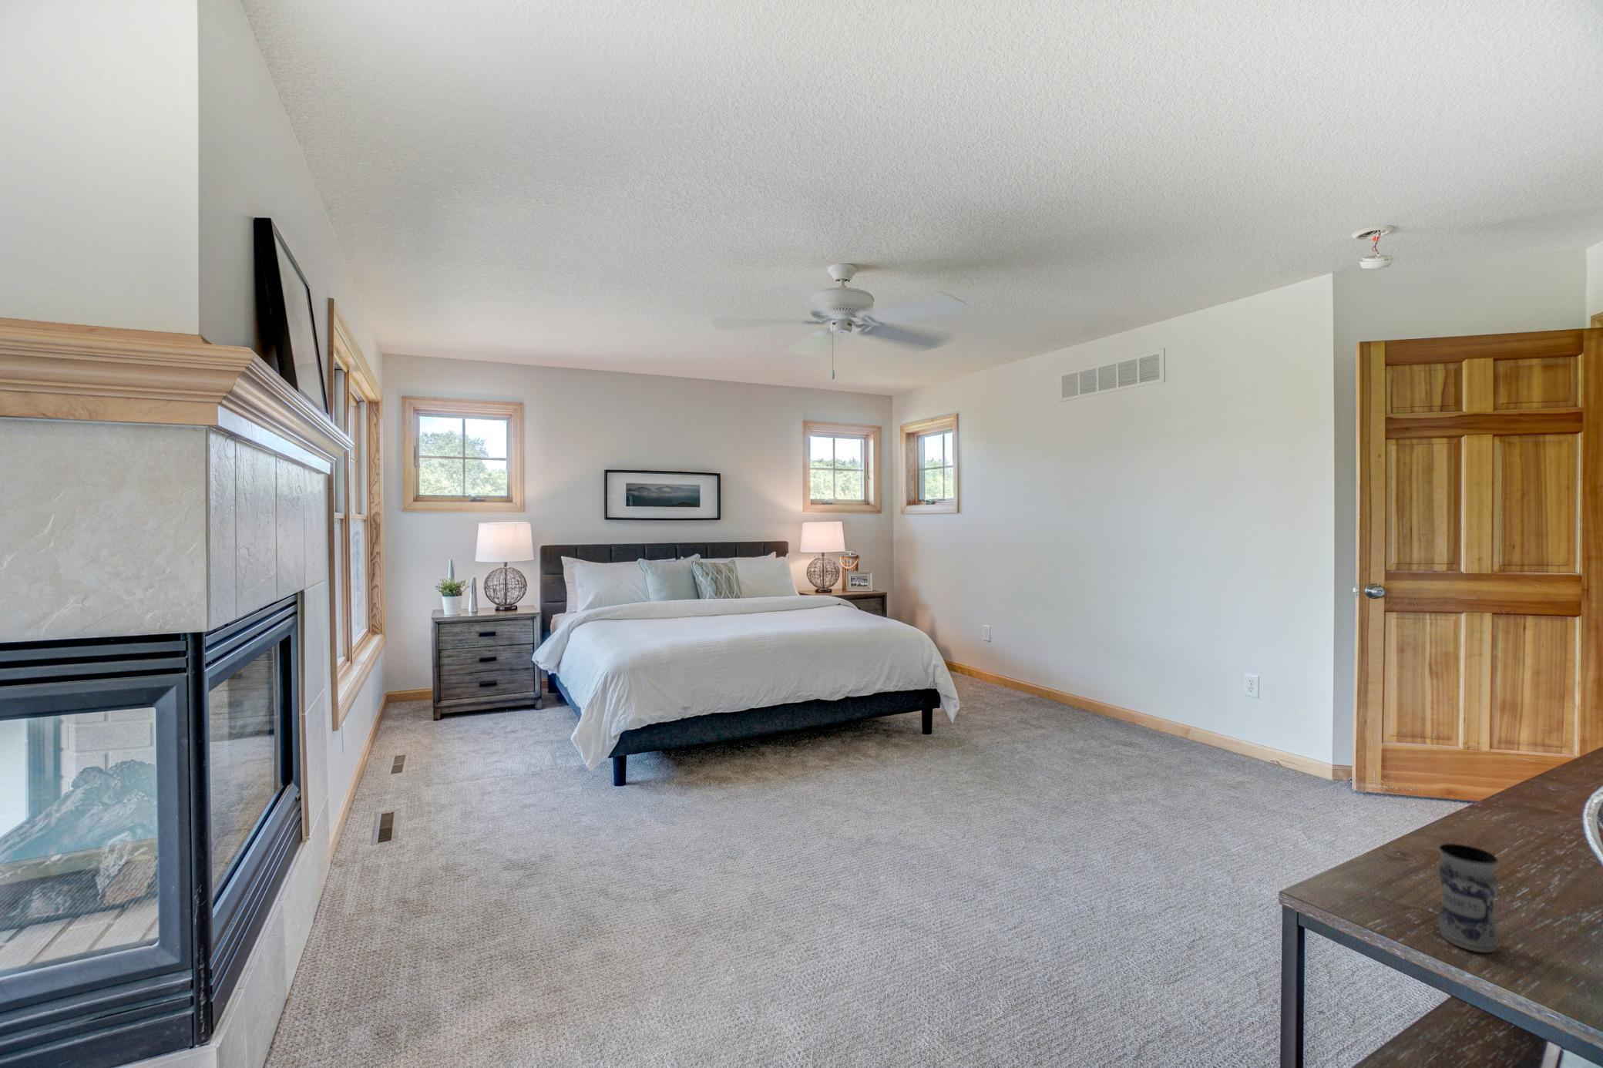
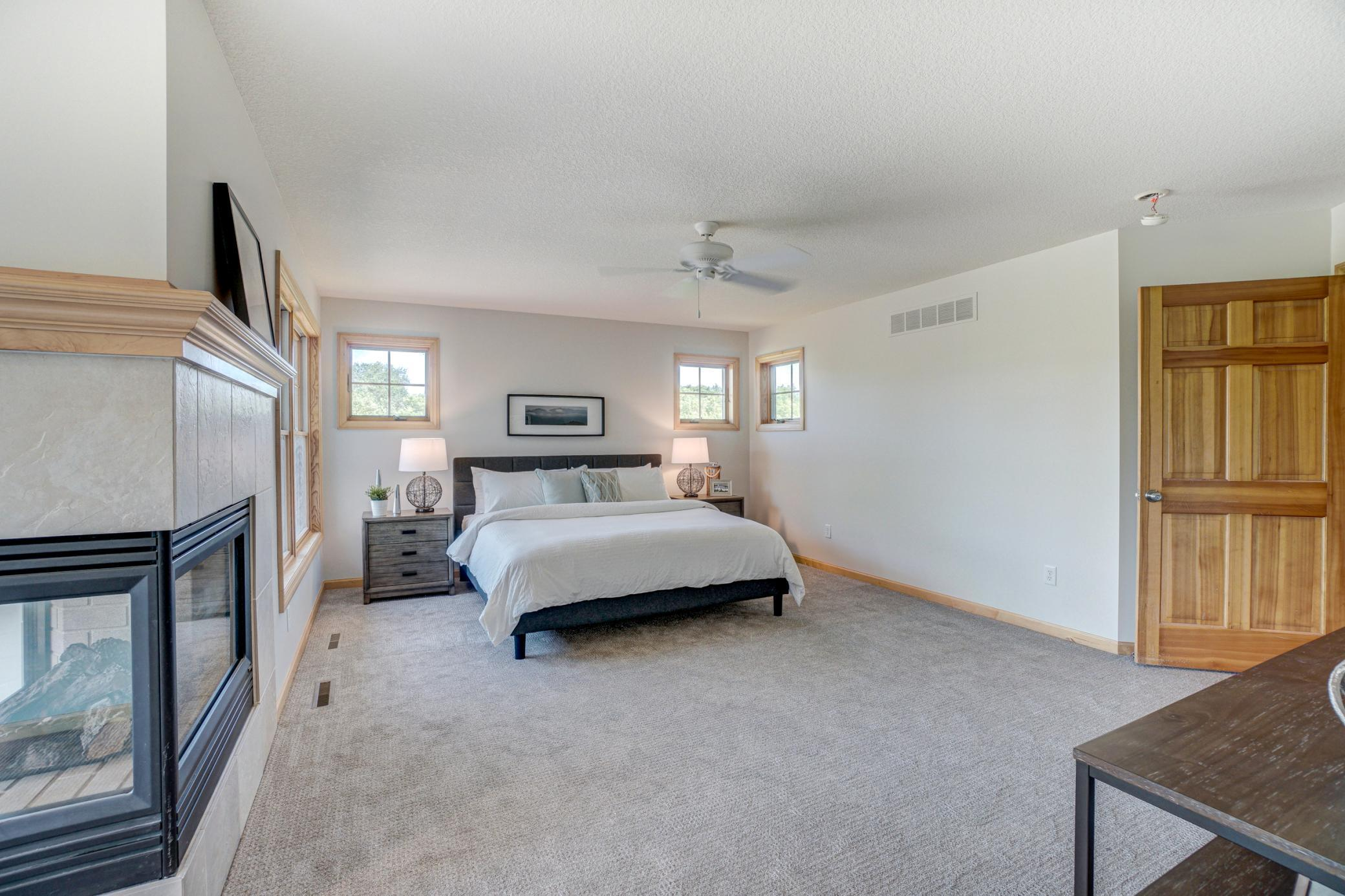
- jar [1439,843,1499,954]
